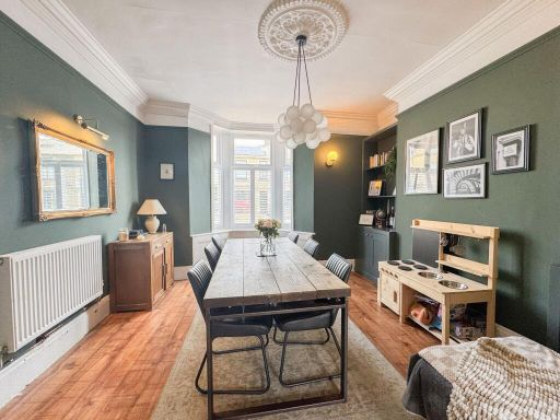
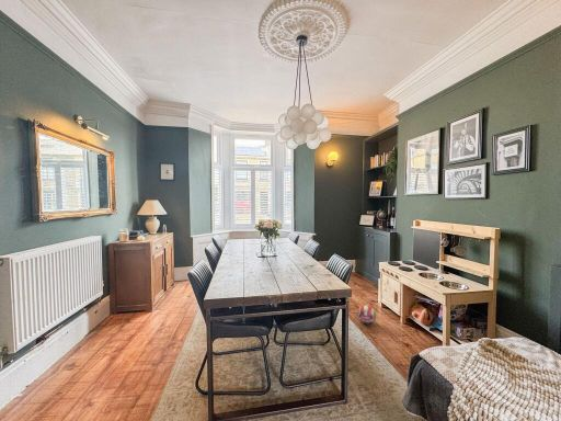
+ ball [356,305,377,326]
